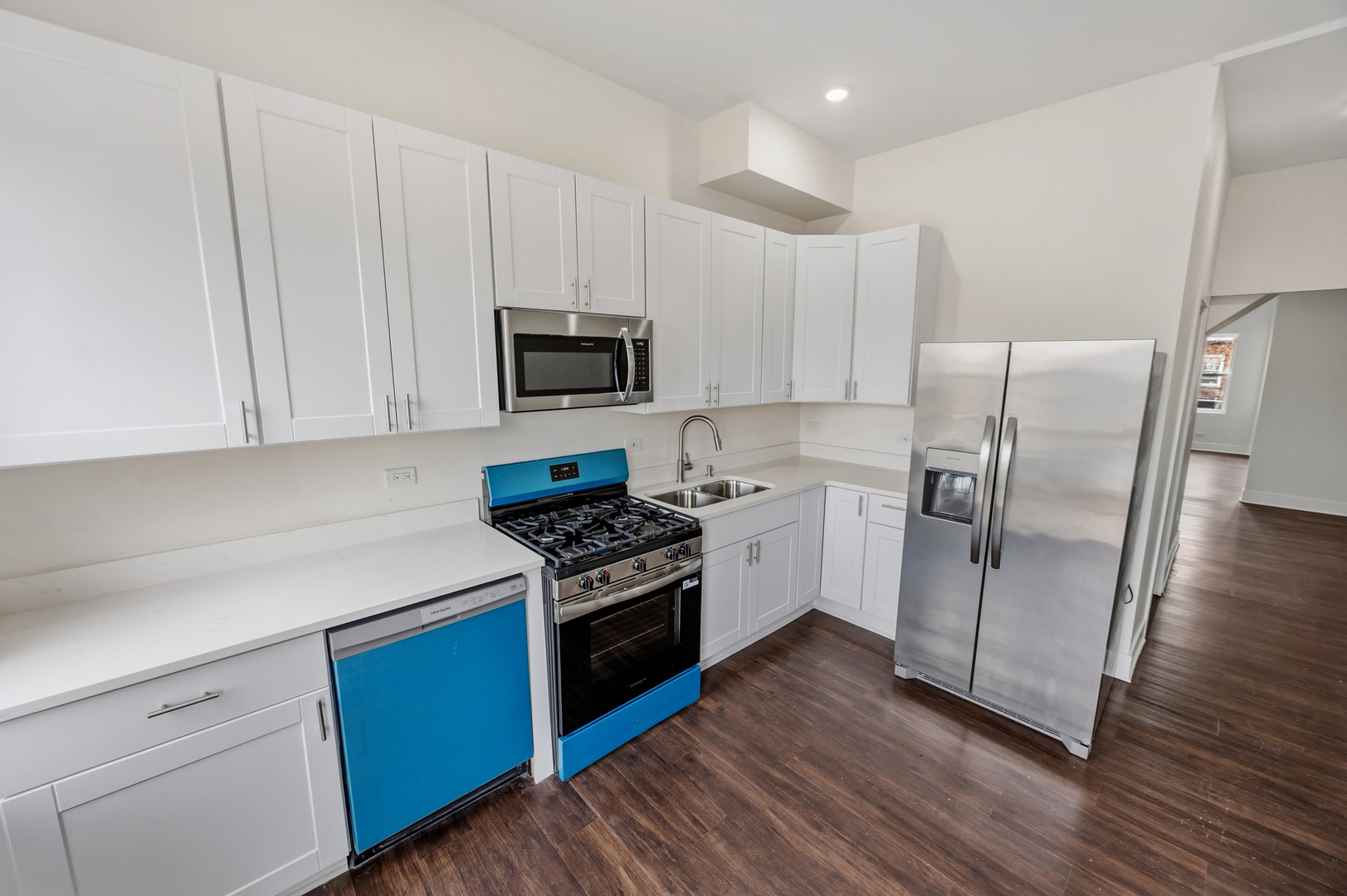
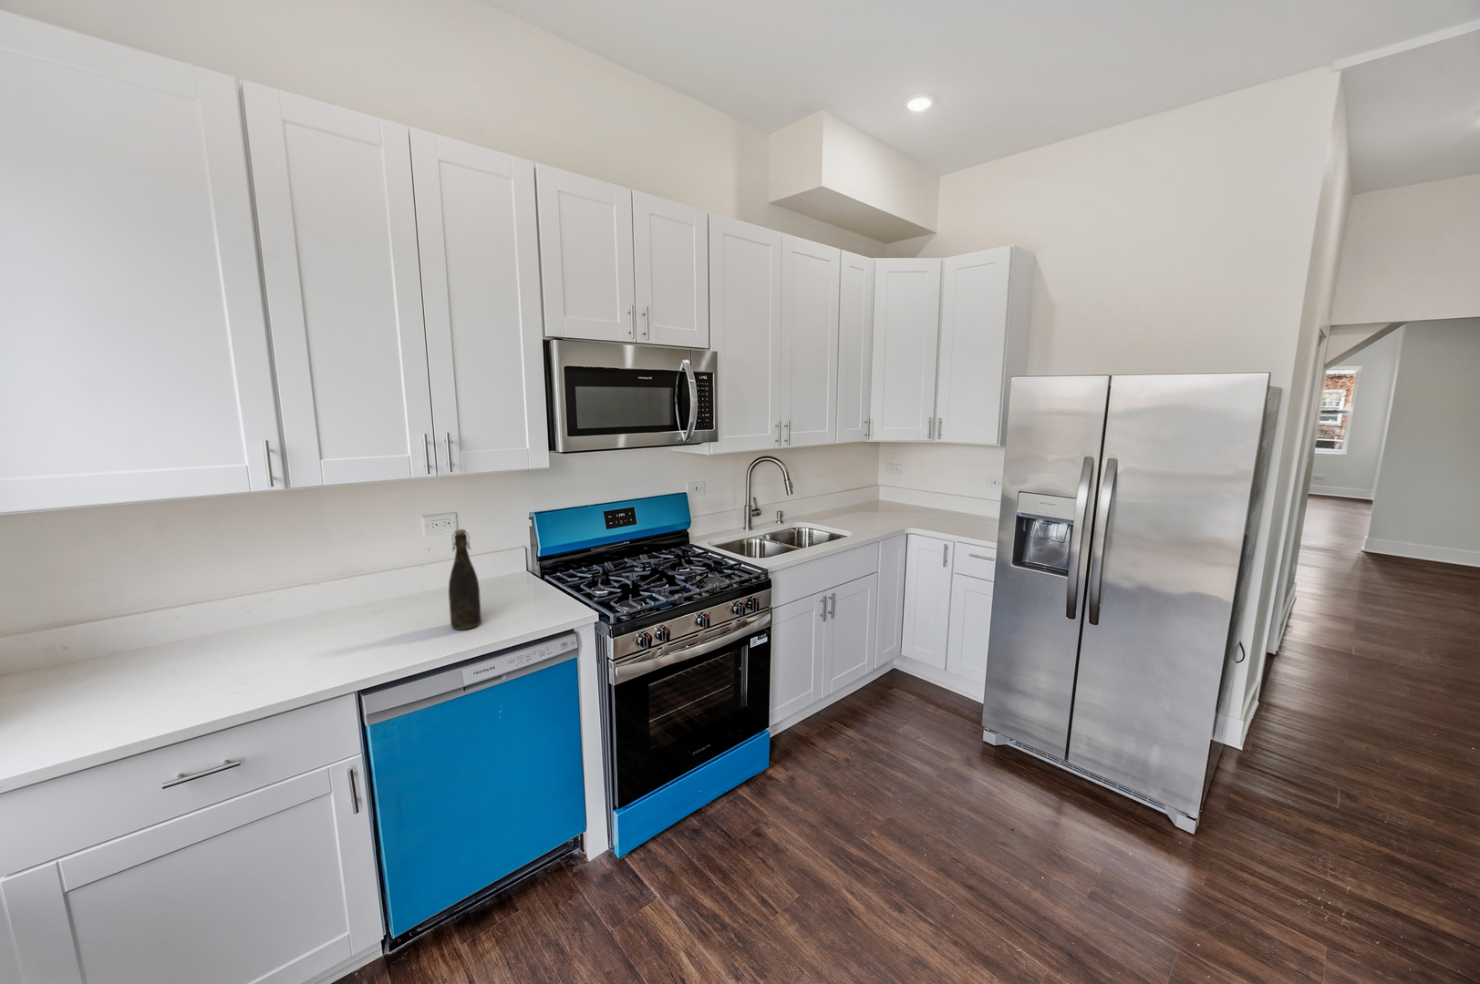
+ bottle [448,528,482,630]
